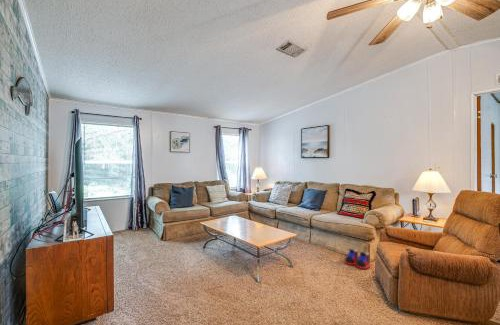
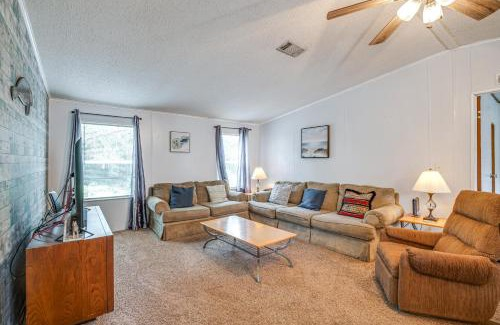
- shoes [343,247,372,270]
